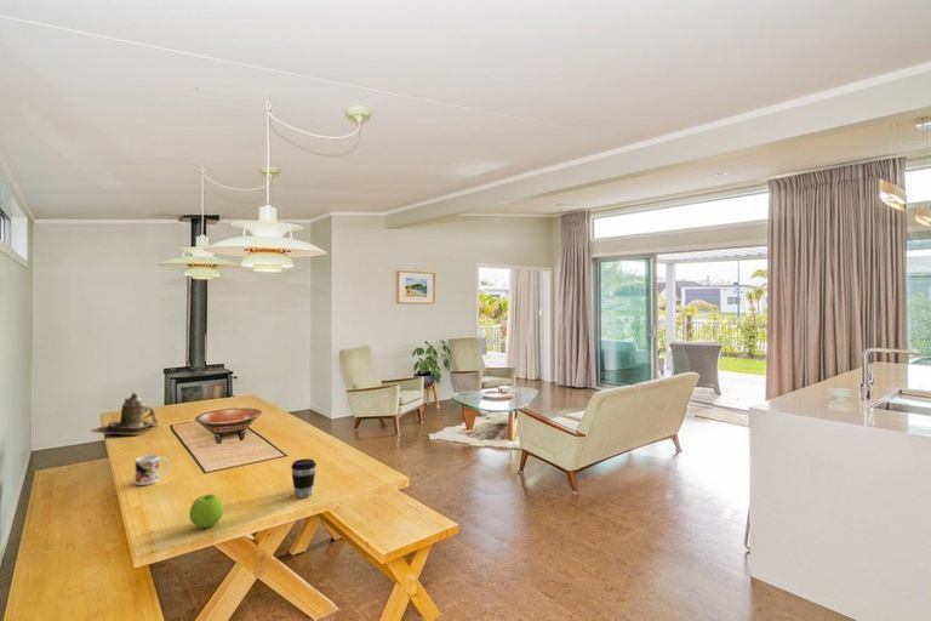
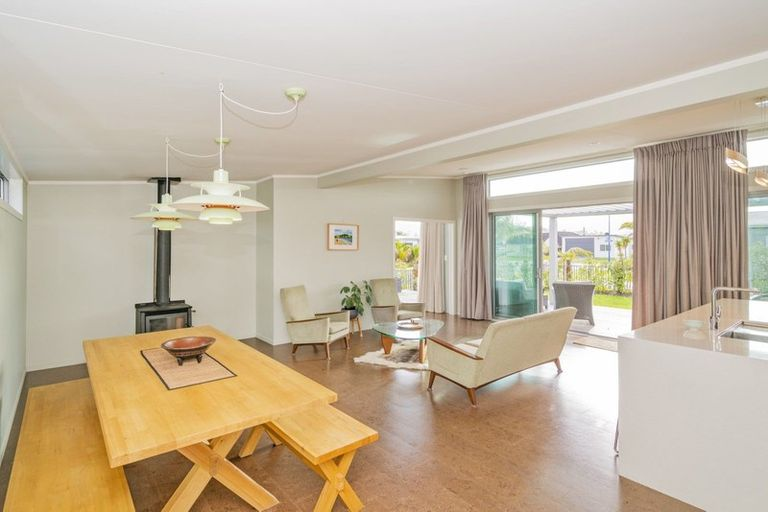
- coffee cup [290,457,318,498]
- mug [135,454,170,486]
- teapot [90,392,159,435]
- apple [189,494,224,529]
